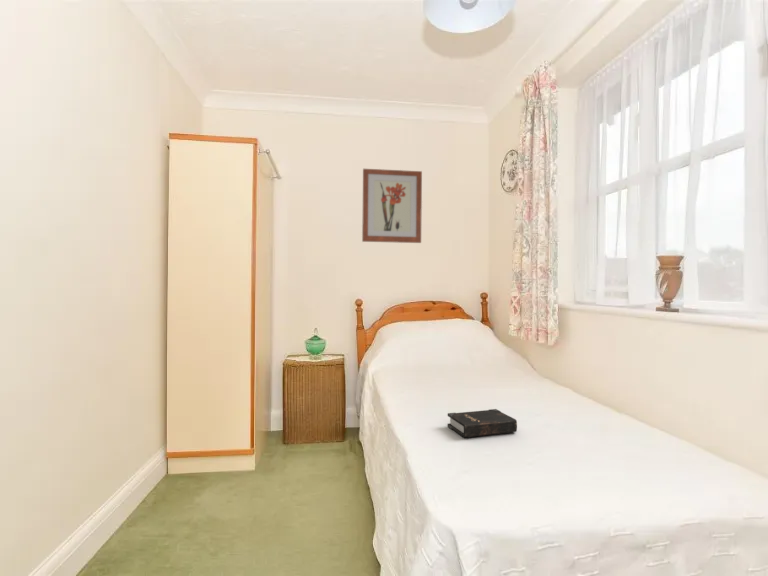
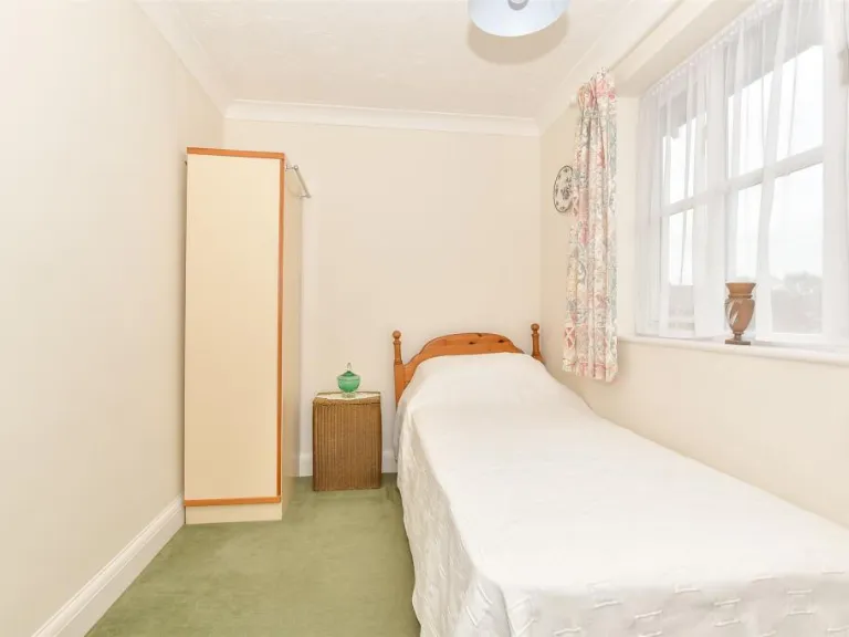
- hardback book [447,408,518,438]
- wall art [361,168,423,244]
